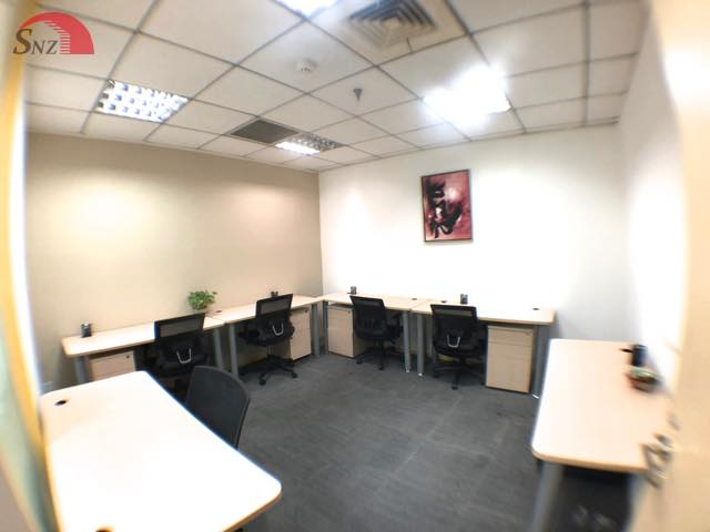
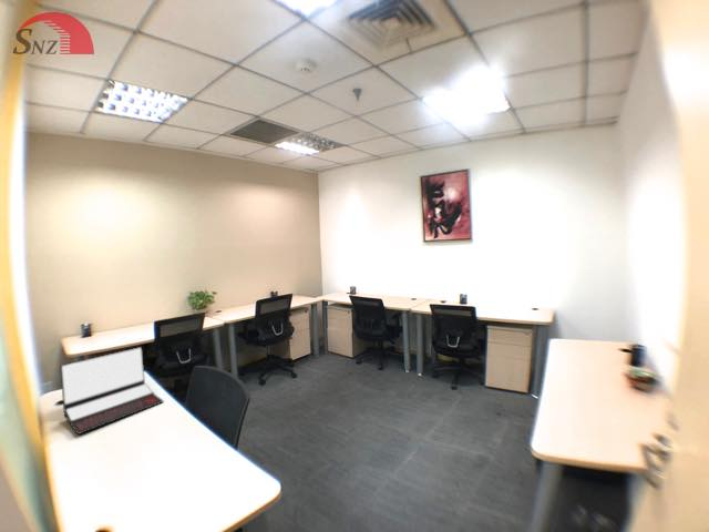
+ laptop [59,346,164,436]
